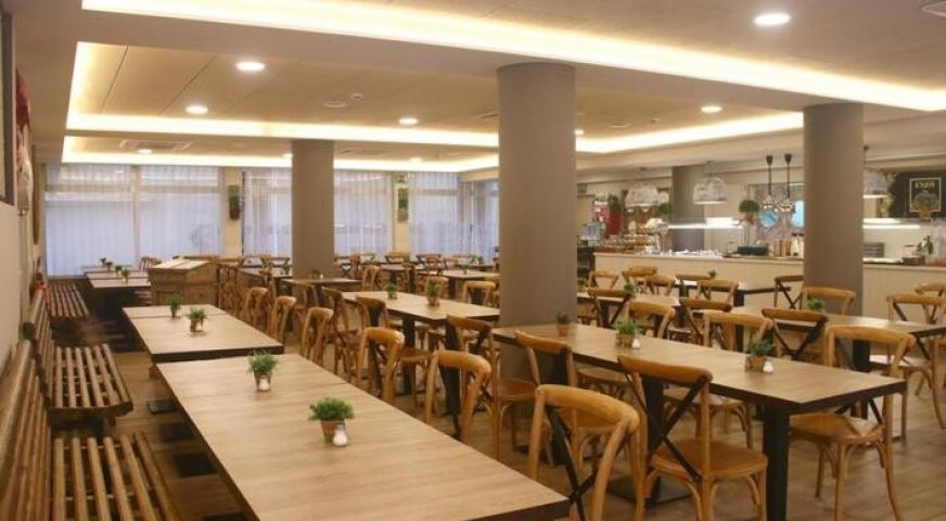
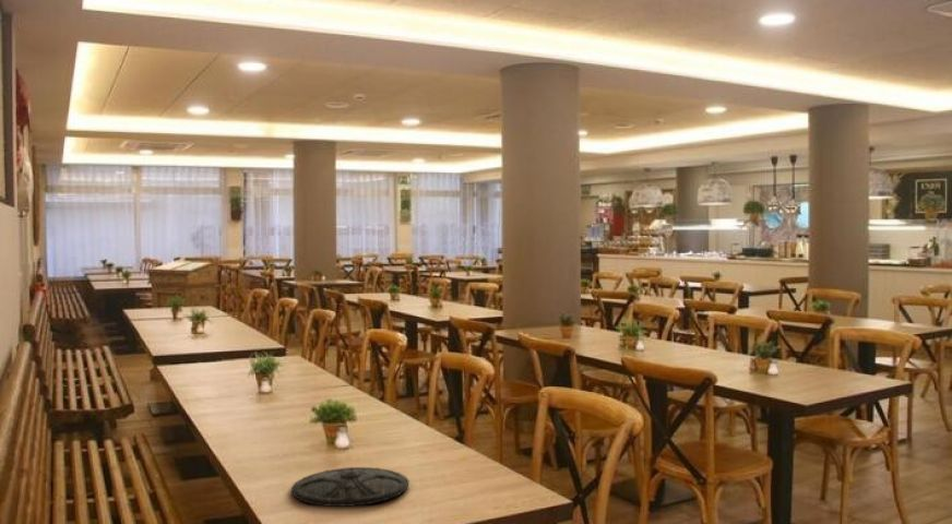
+ plate [290,466,410,508]
